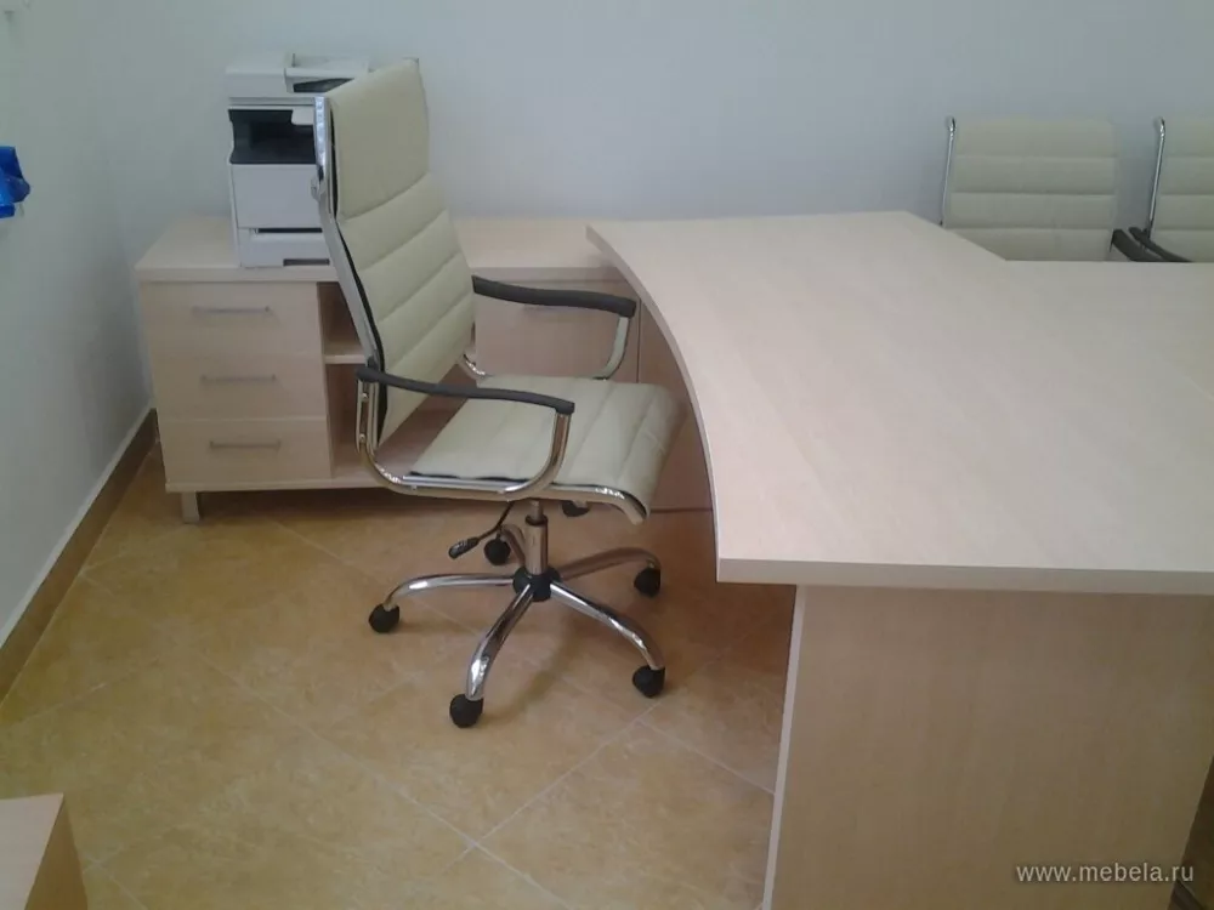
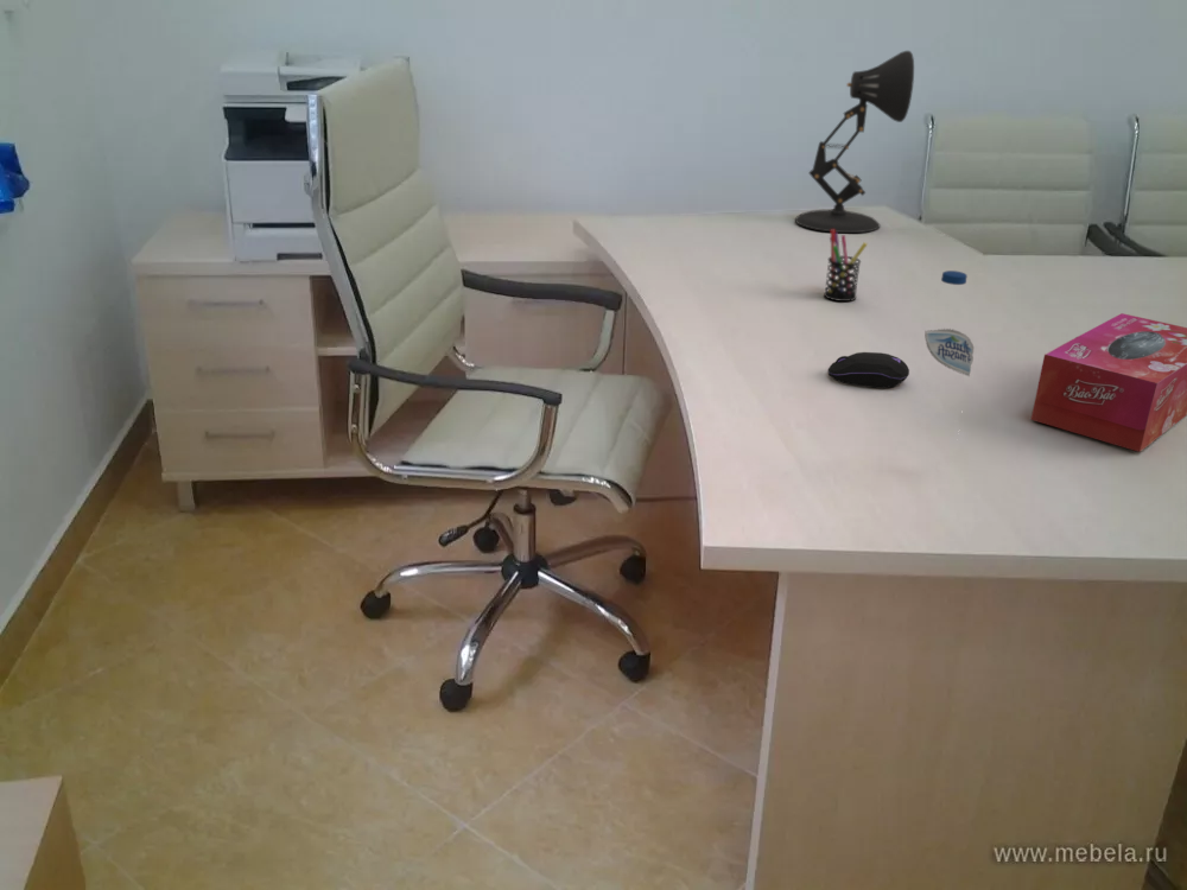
+ desk lamp [794,50,915,234]
+ tissue box [1030,312,1187,453]
+ pen holder [823,229,869,303]
+ water bottle [923,269,975,377]
+ computer mouse [827,351,910,389]
